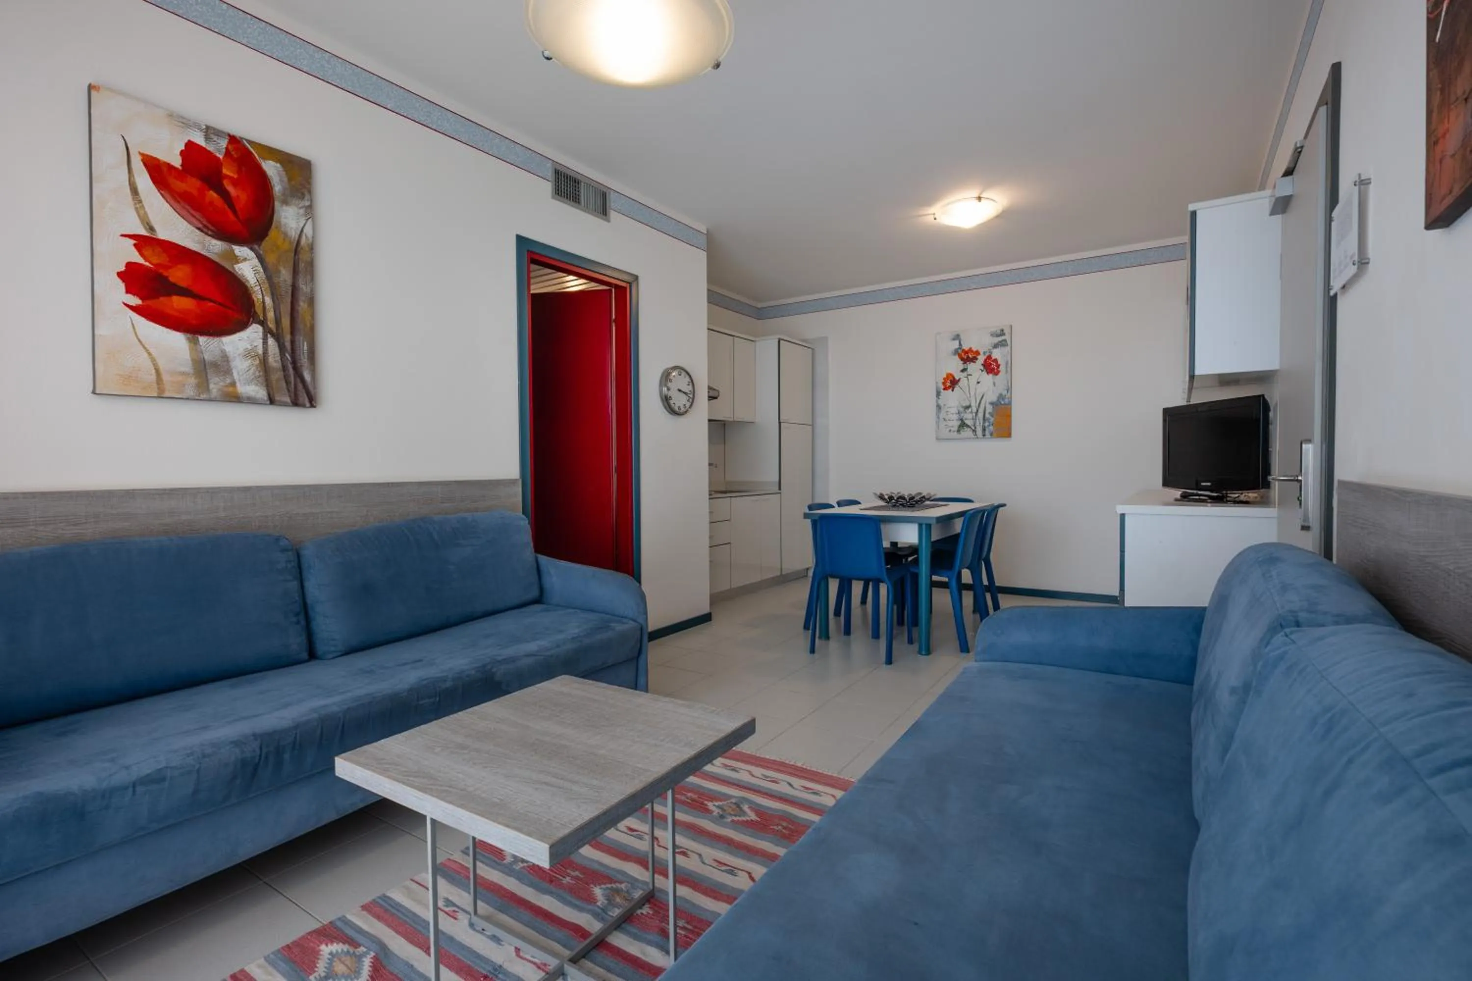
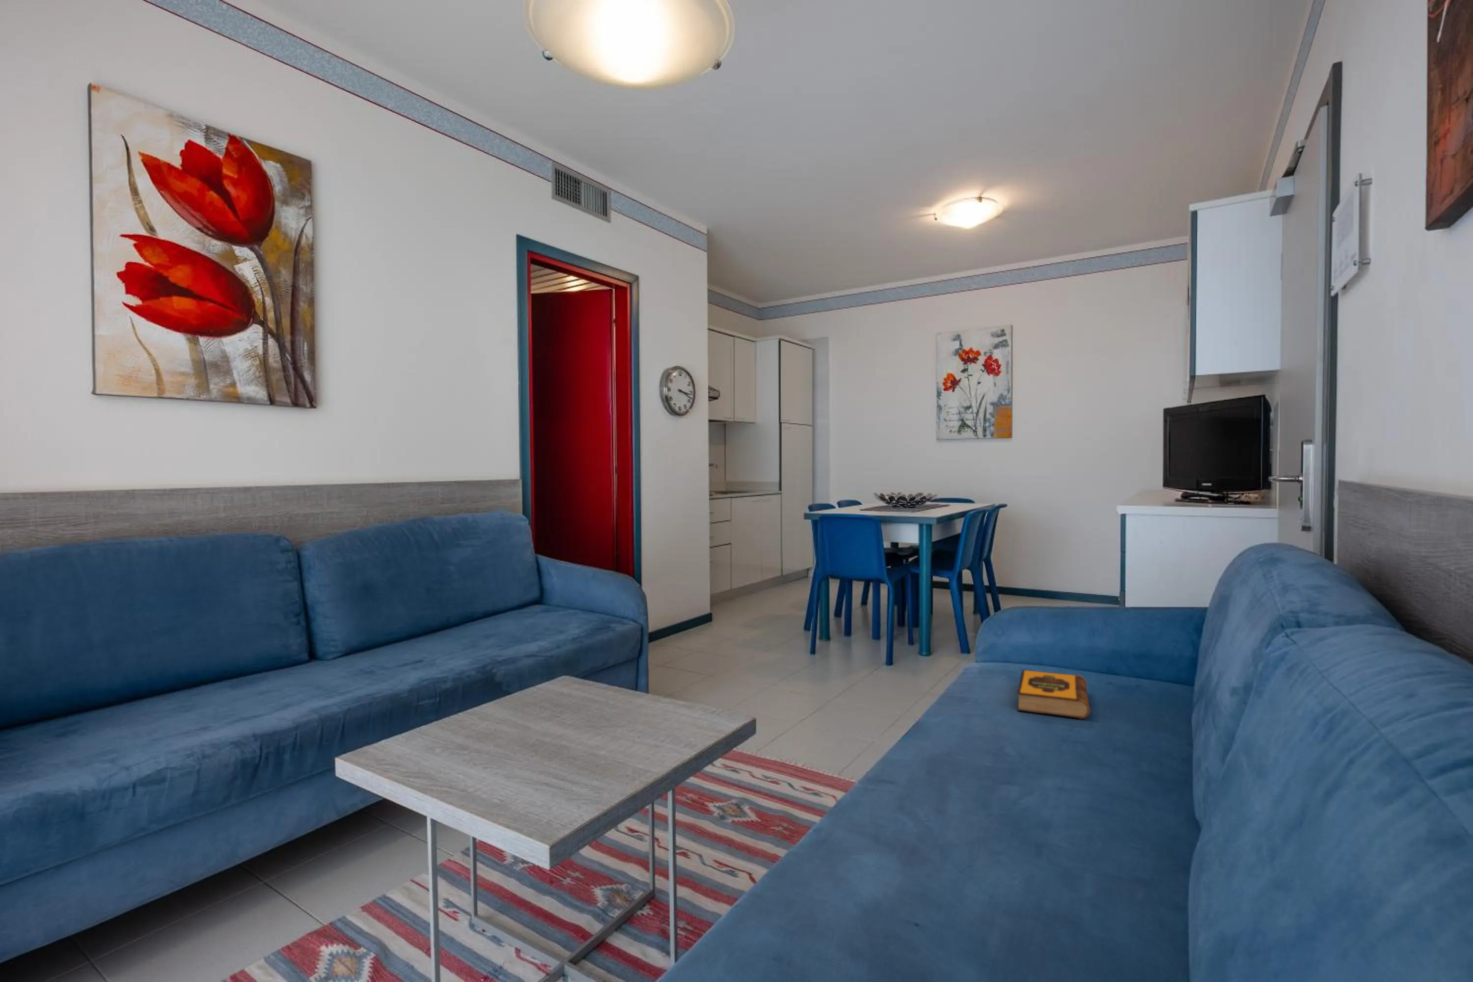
+ hardback book [1017,670,1091,719]
